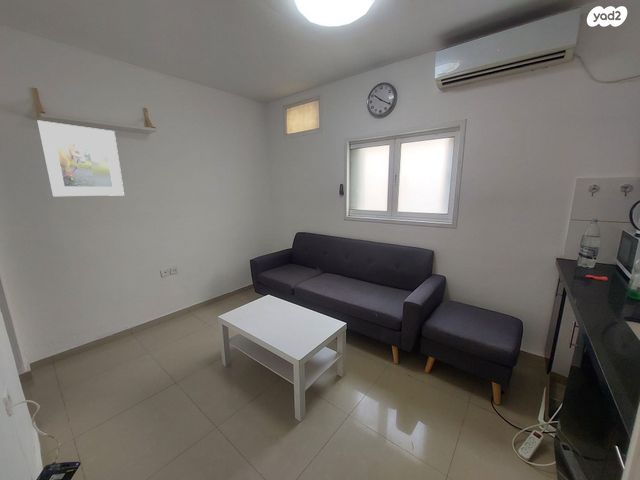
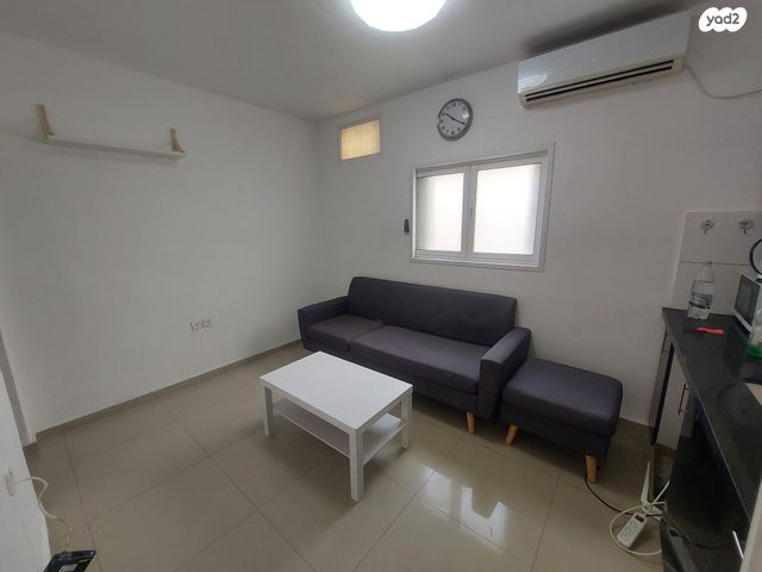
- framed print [36,119,125,197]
